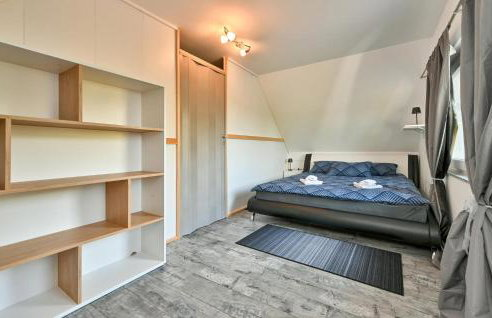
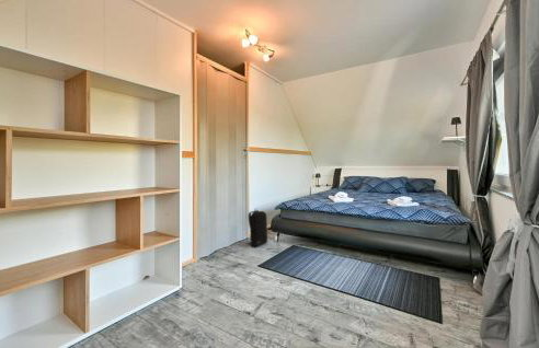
+ backpack [245,207,268,248]
